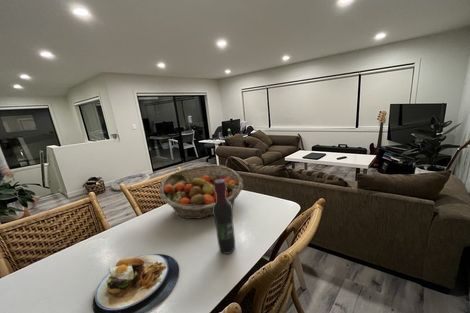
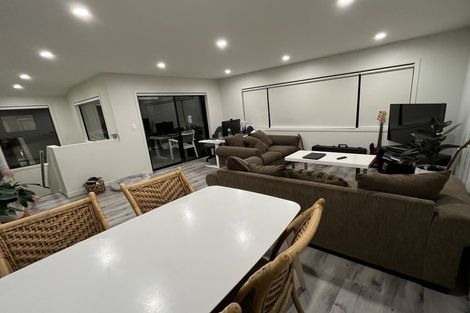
- fruit basket [158,164,244,220]
- plate [92,253,180,313]
- wine bottle [213,179,236,255]
